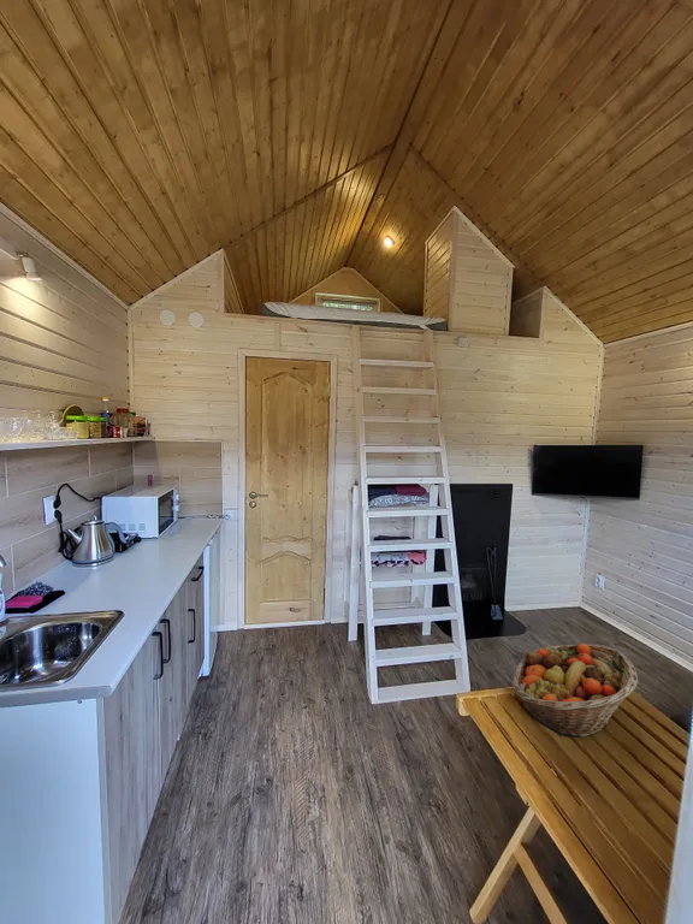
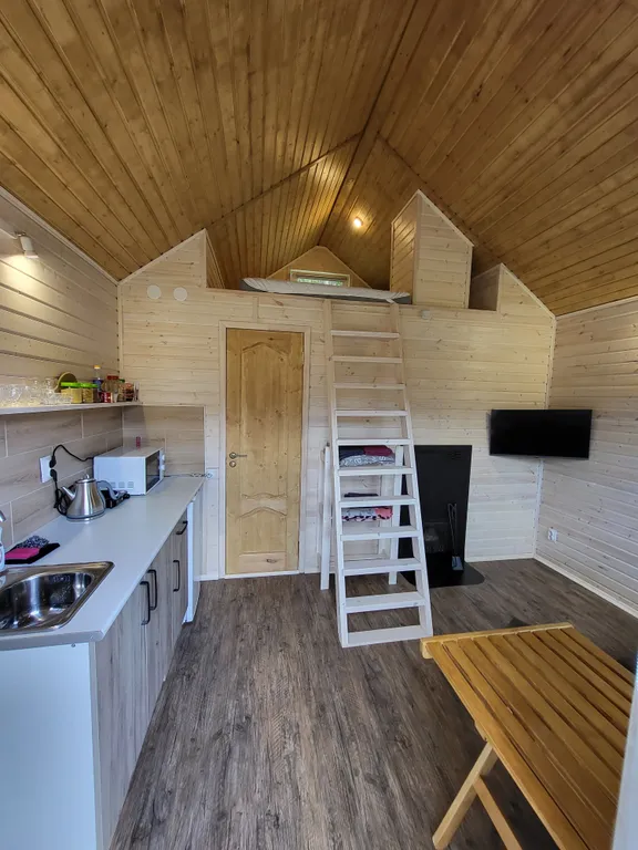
- fruit basket [511,642,639,738]
